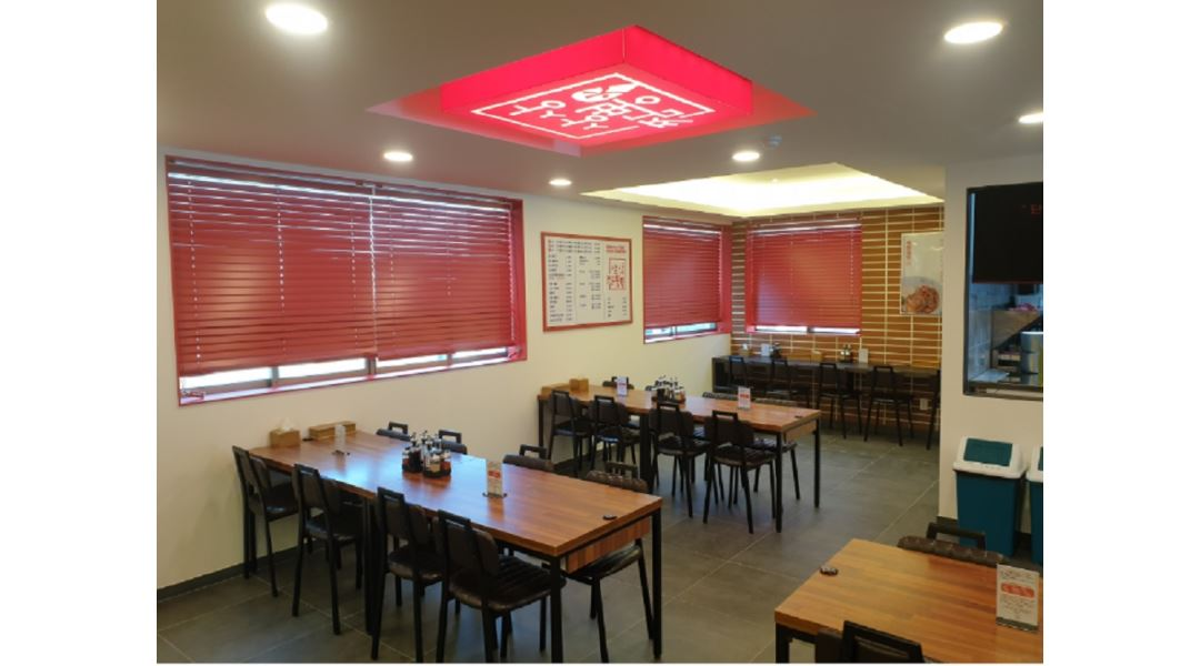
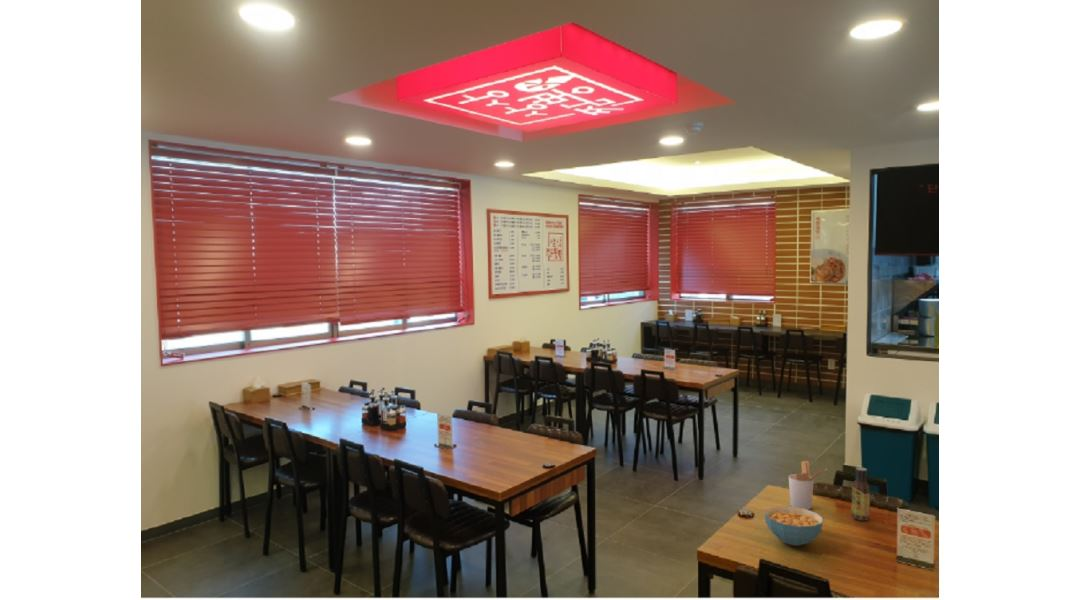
+ sauce bottle [851,466,871,522]
+ cereal bowl [764,505,824,547]
+ utensil holder [788,460,829,510]
